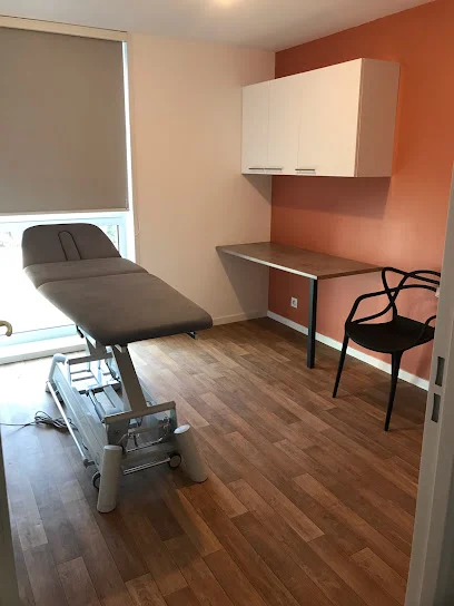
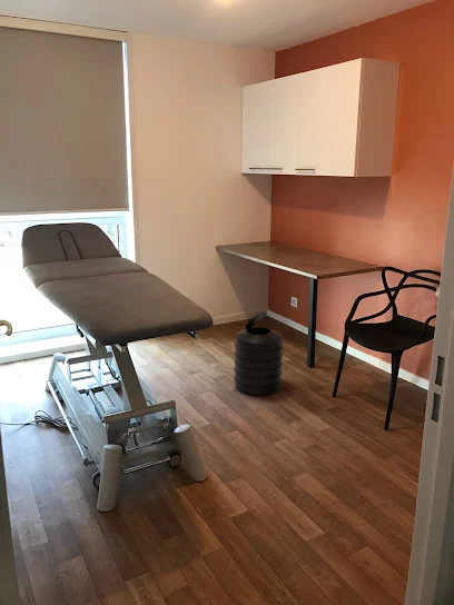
+ trash can [233,311,284,397]
